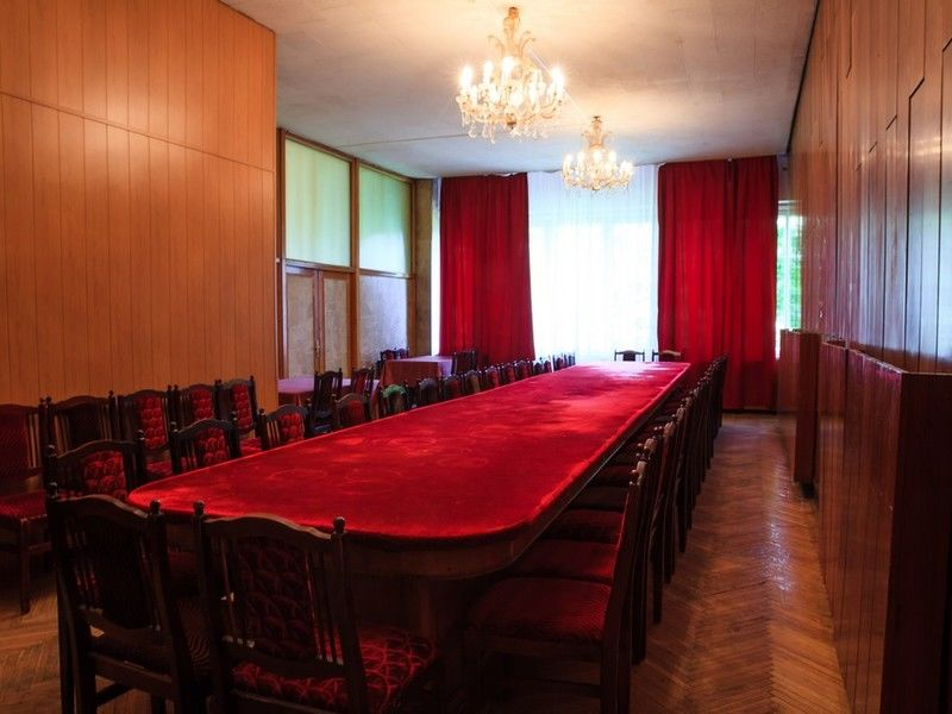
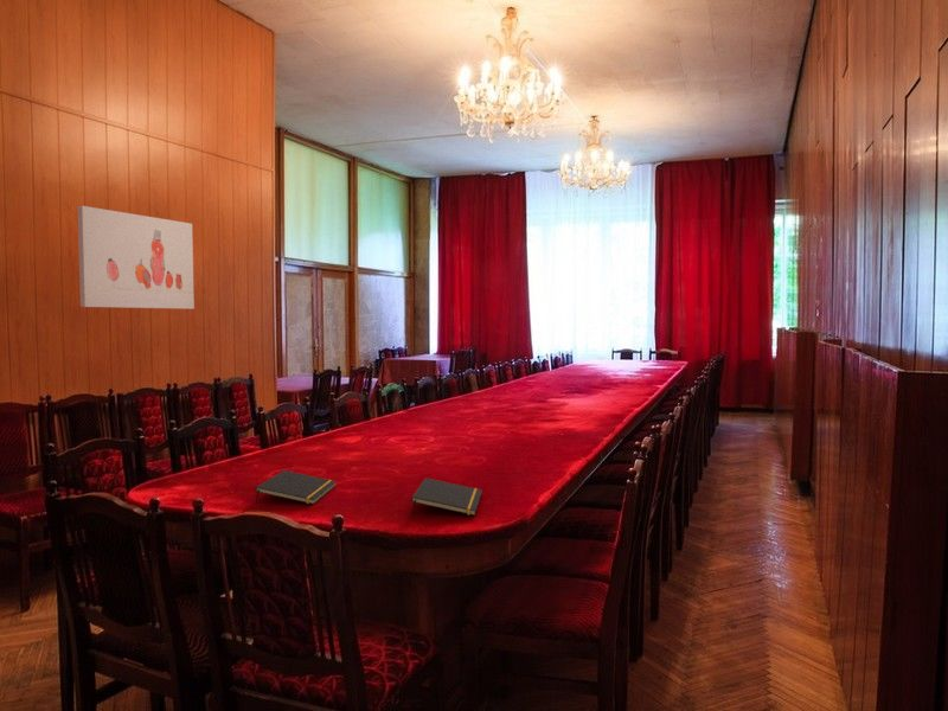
+ notepad [410,478,483,517]
+ notepad [255,469,338,506]
+ wall art [77,205,196,310]
